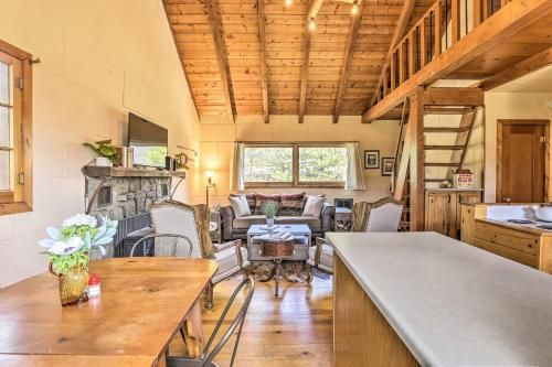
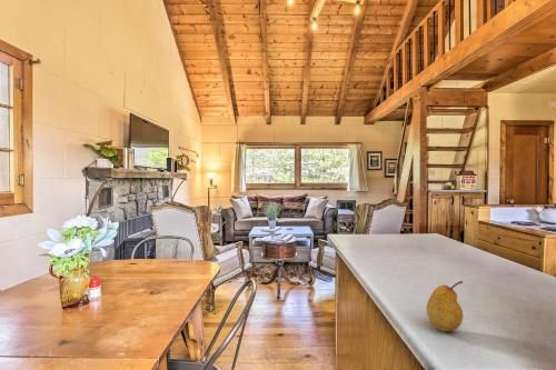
+ fruit [425,280,465,332]
